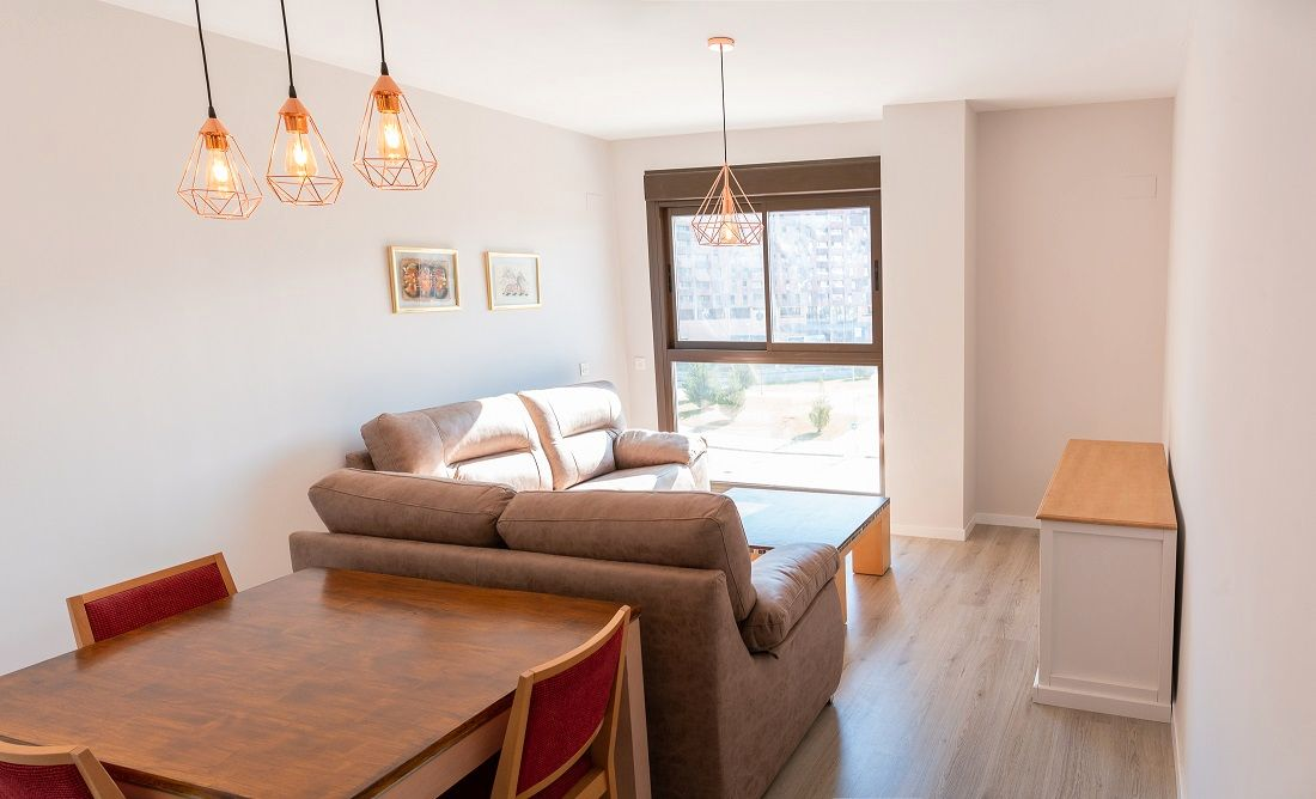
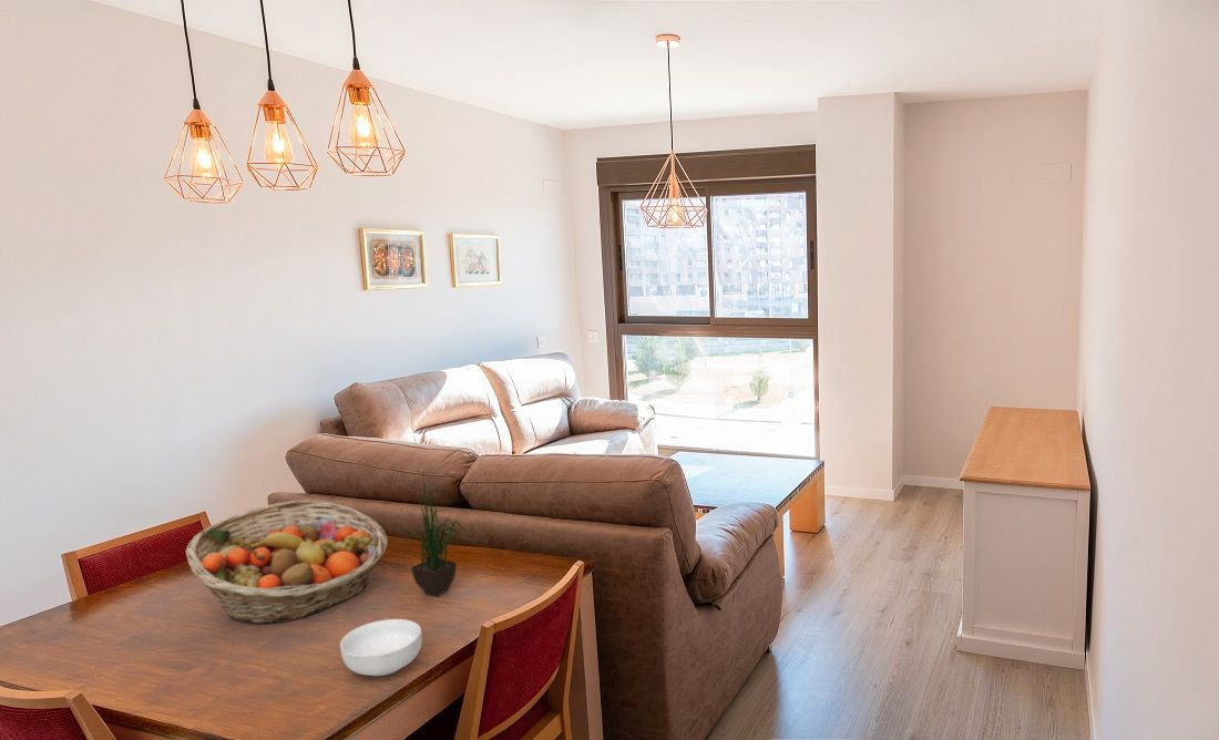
+ cereal bowl [339,618,423,677]
+ fruit basket [185,499,389,625]
+ potted plant [397,472,468,597]
